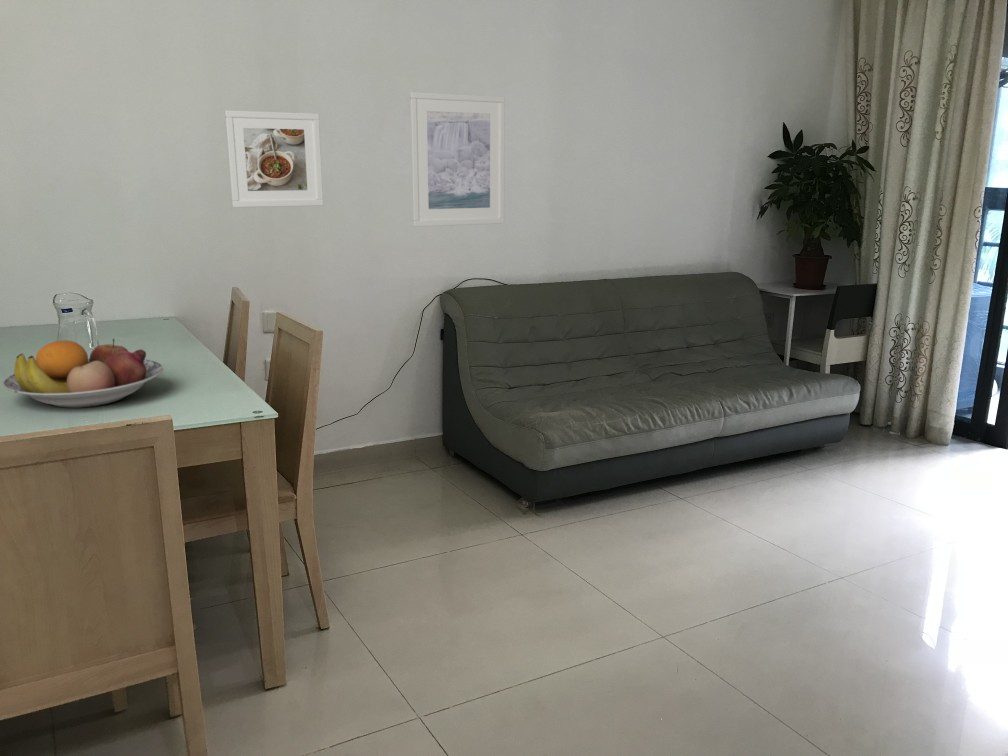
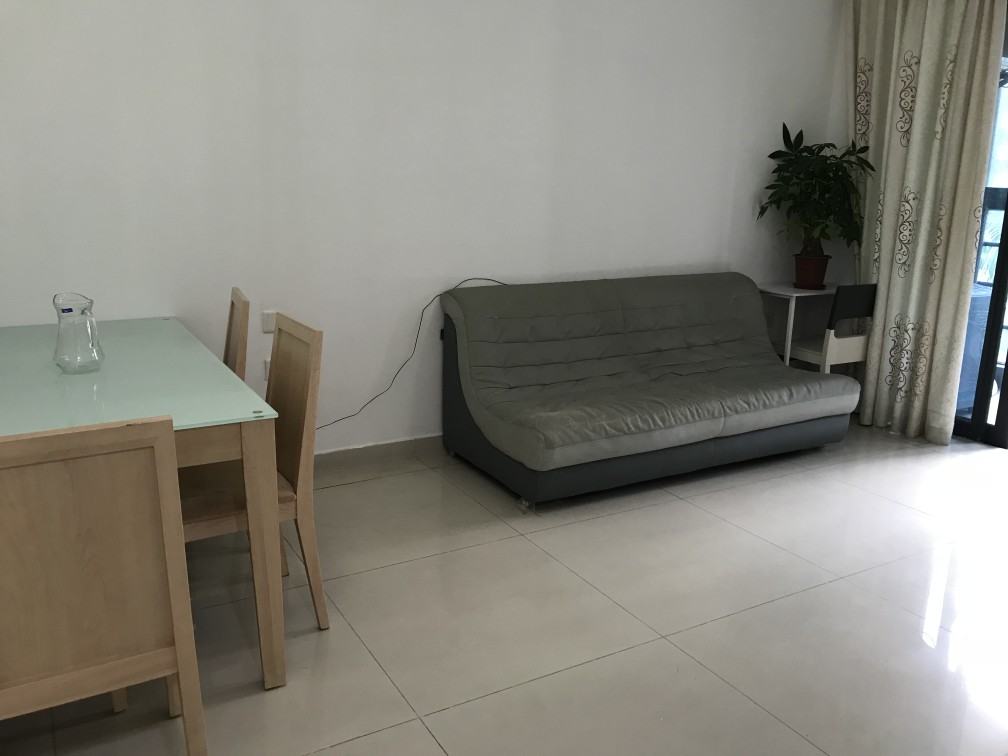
- fruit bowl [2,338,165,409]
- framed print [223,109,324,209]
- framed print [408,91,506,228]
